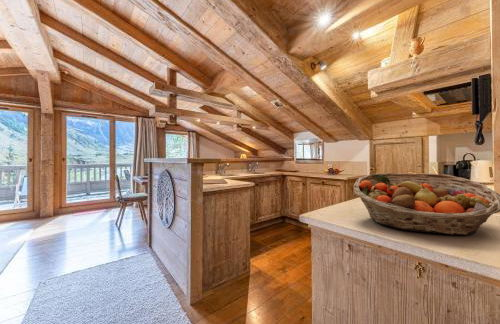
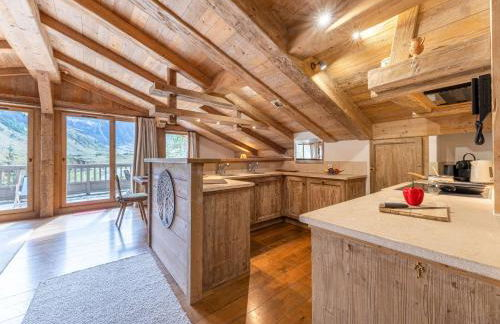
- fruit basket [353,172,500,236]
